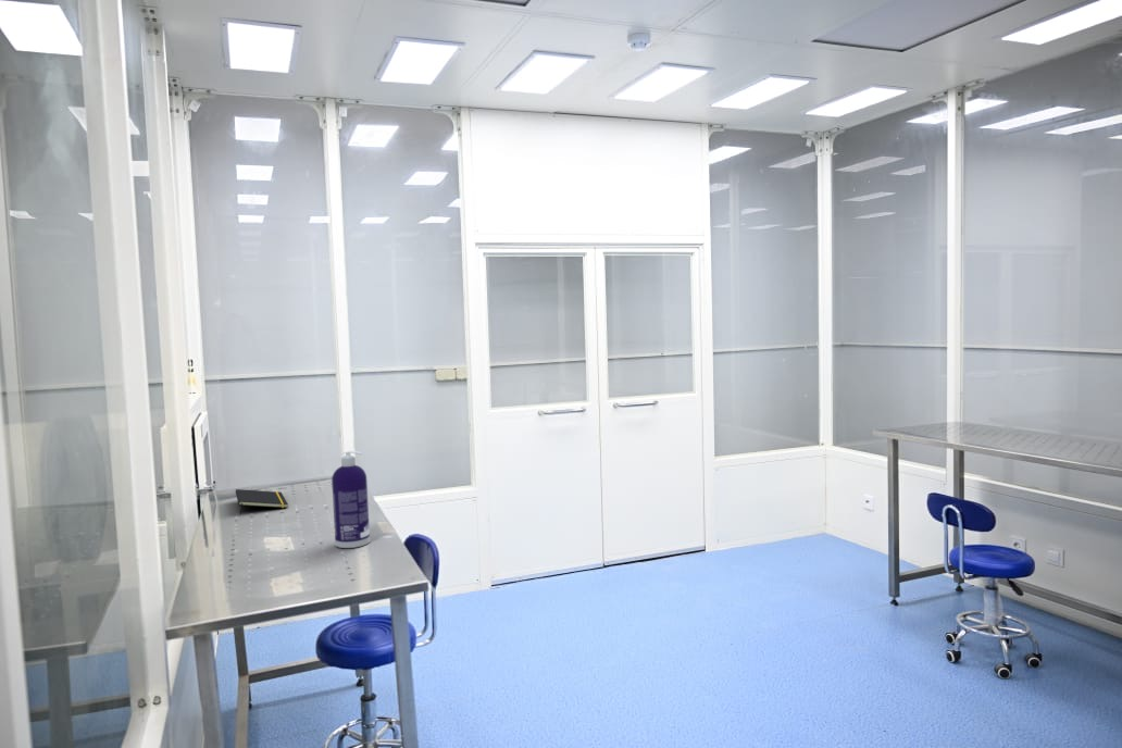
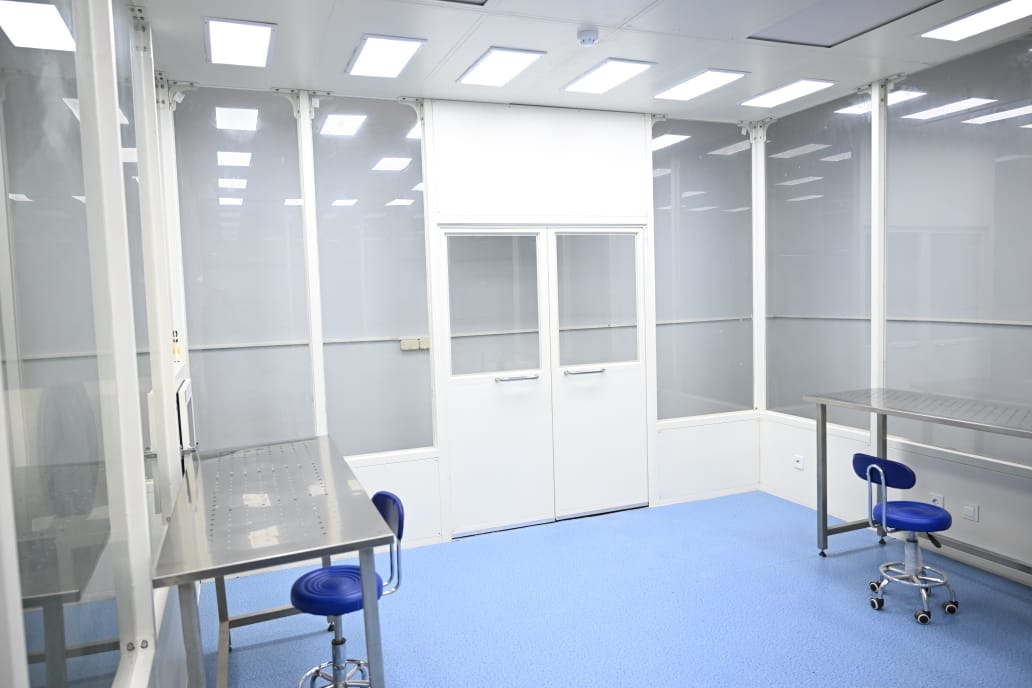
- notepad [235,488,288,515]
- spray bottle [331,450,371,549]
